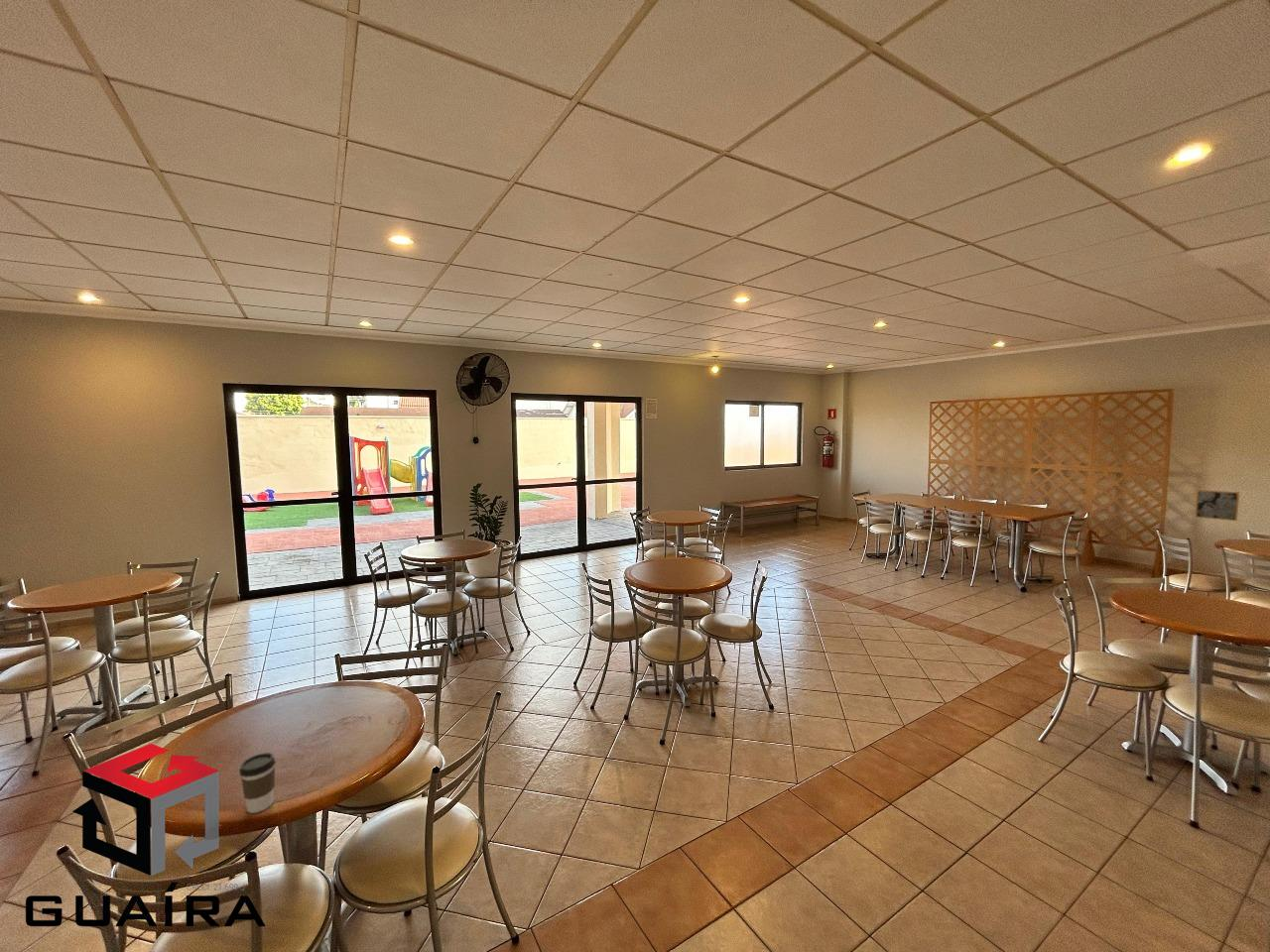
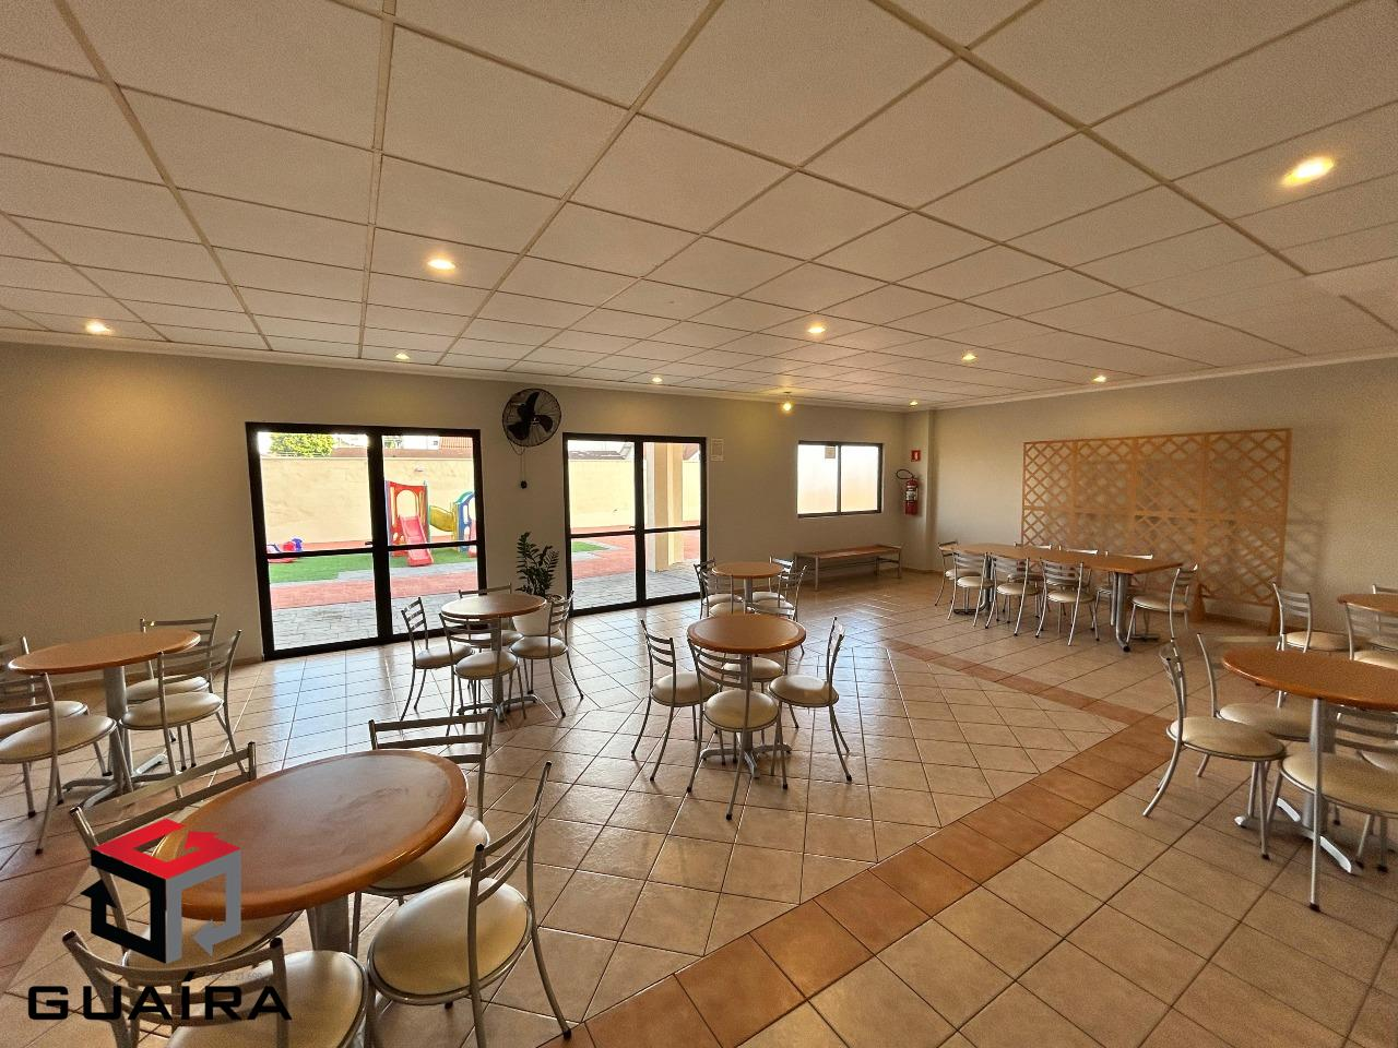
- wall art [1195,489,1240,522]
- coffee cup [238,752,277,814]
